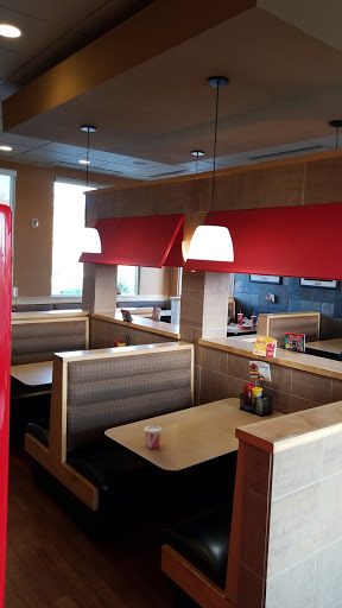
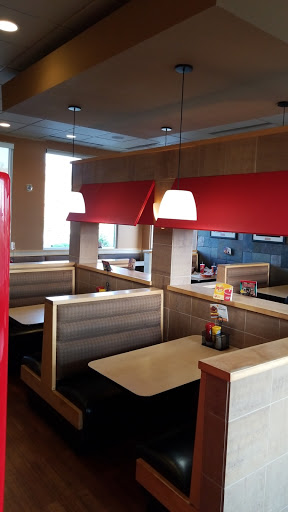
- cup [142,425,164,449]
